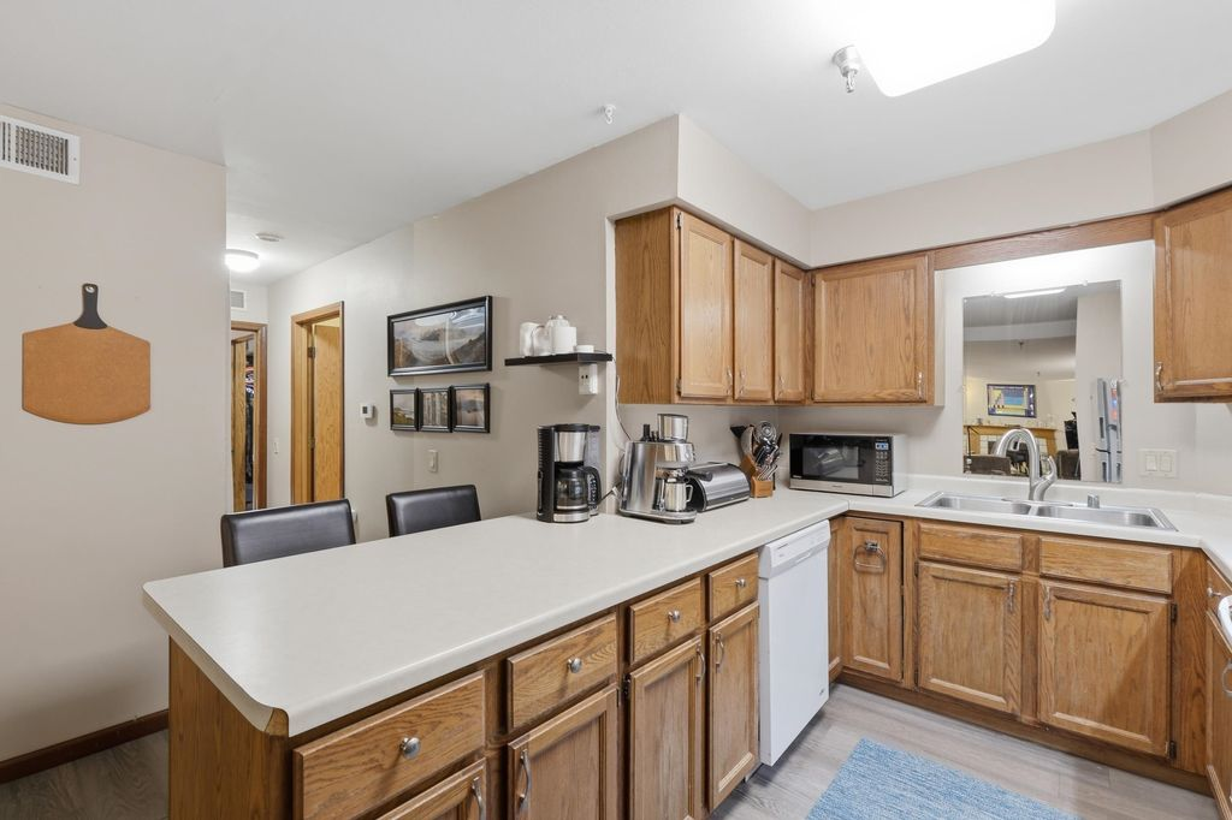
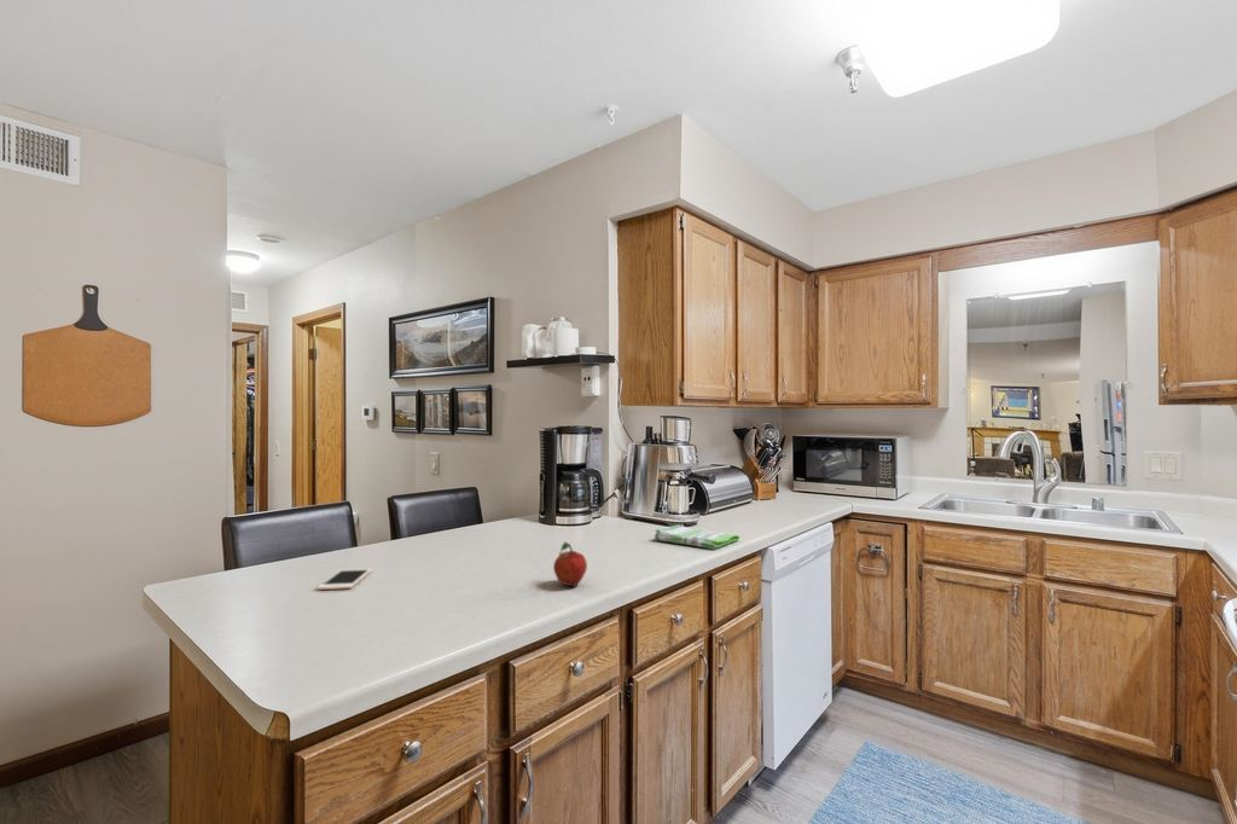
+ cell phone [316,568,373,591]
+ fruit [552,541,588,587]
+ dish towel [652,523,741,550]
